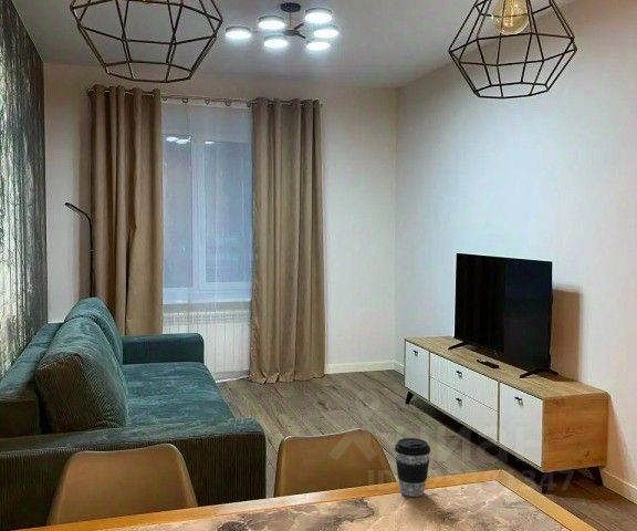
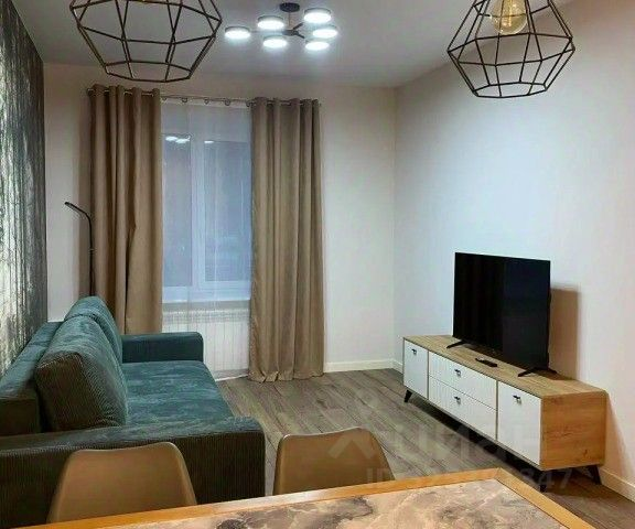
- coffee cup [394,437,431,498]
